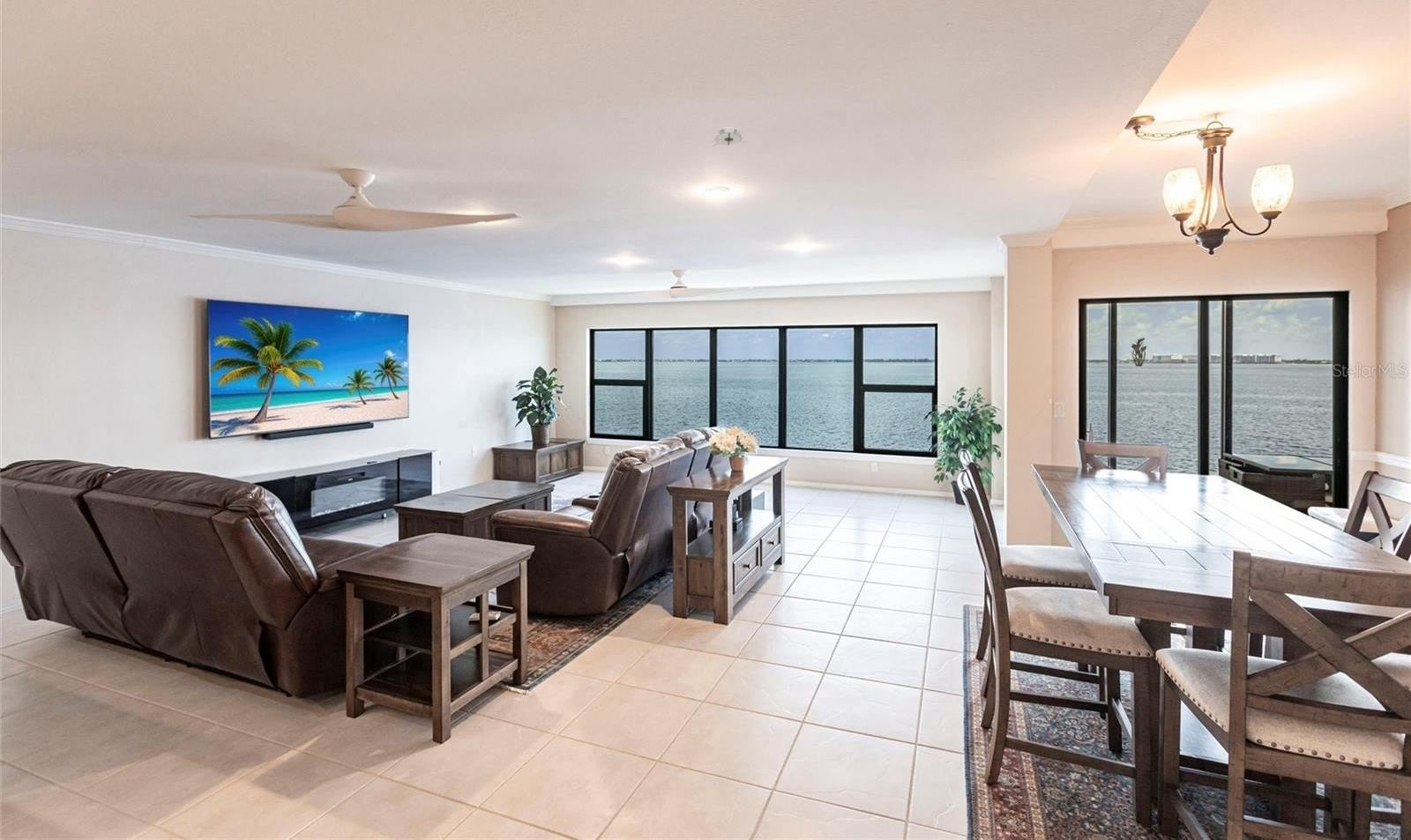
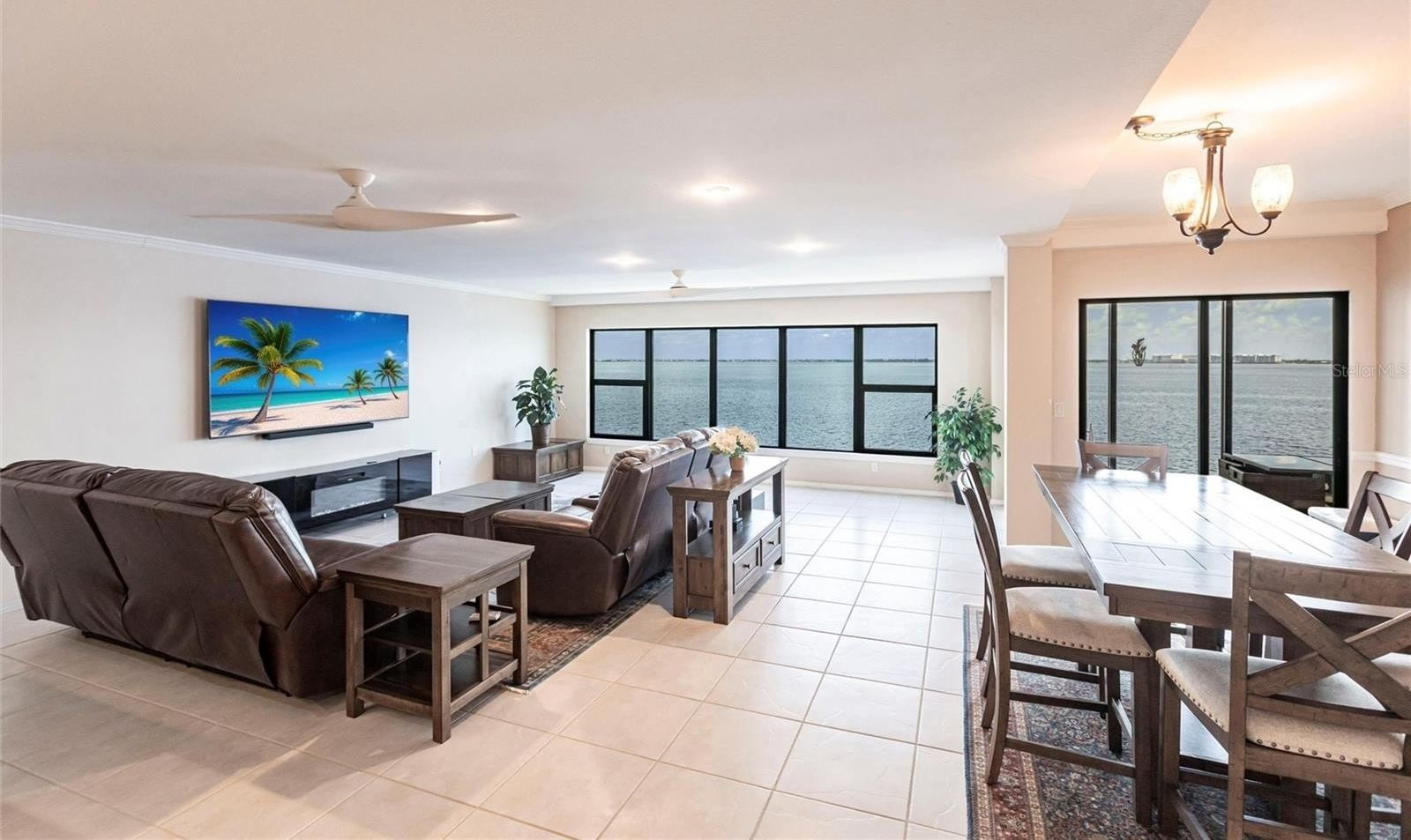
- smoke detector [713,126,744,146]
